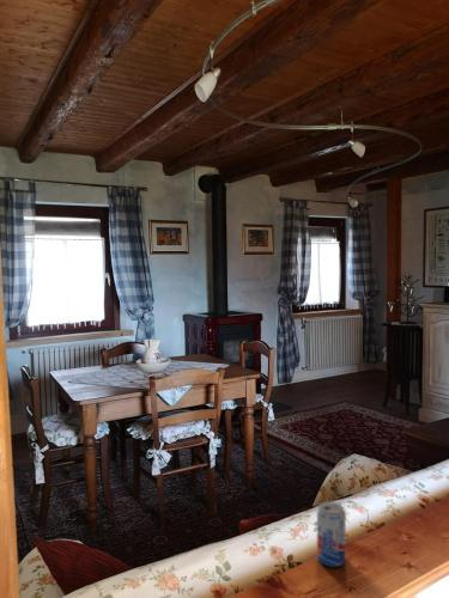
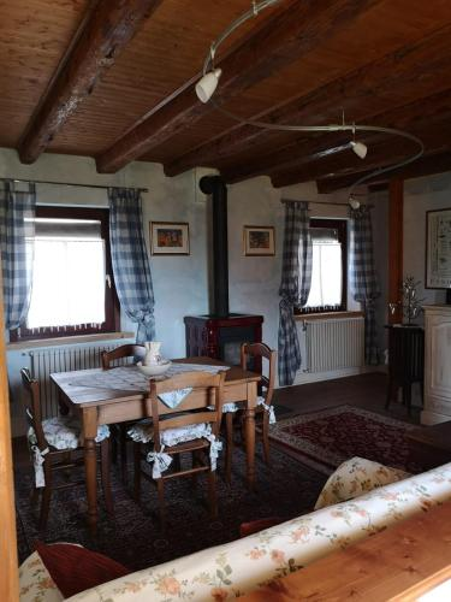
- beverage can [316,500,347,568]
